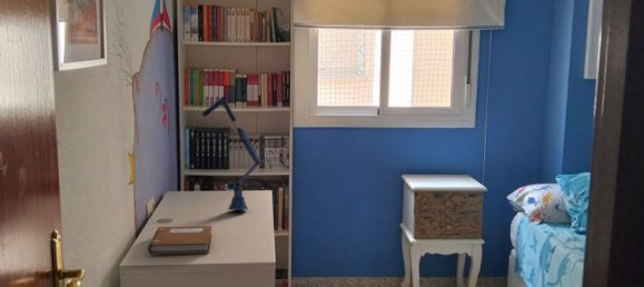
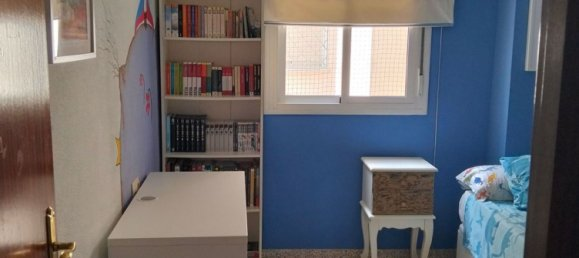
- notebook [147,225,212,255]
- desk lamp [201,95,261,211]
